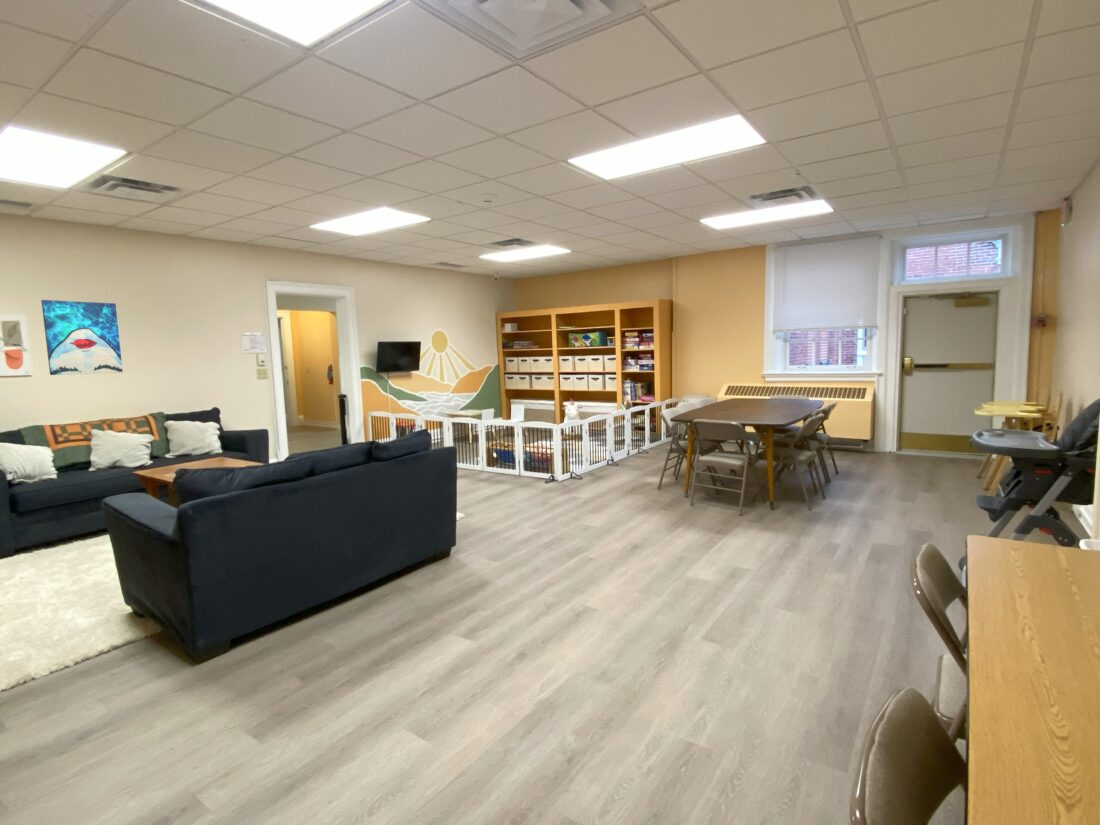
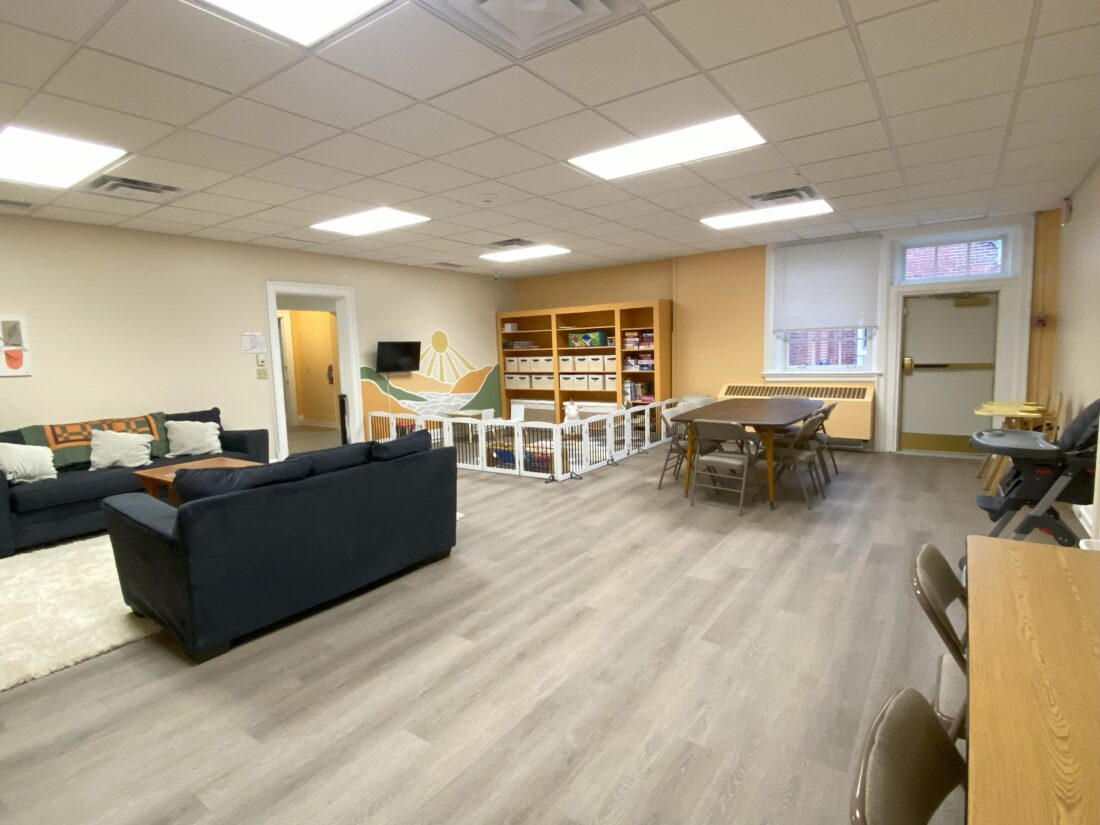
- wall art [40,299,124,376]
